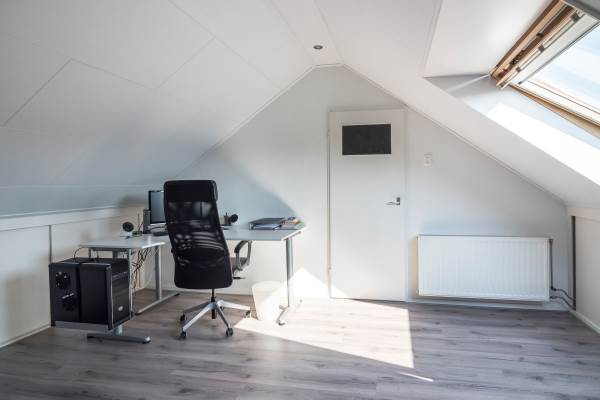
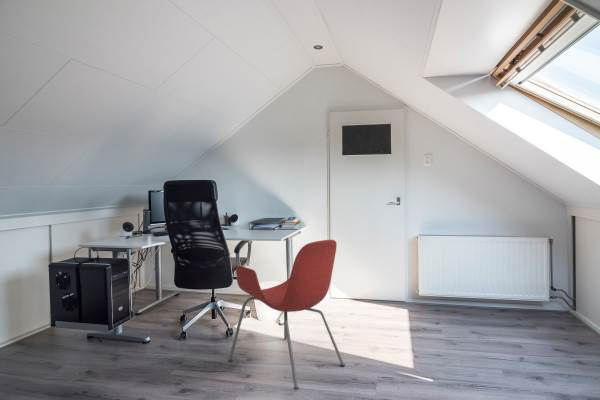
+ armchair [227,239,346,391]
